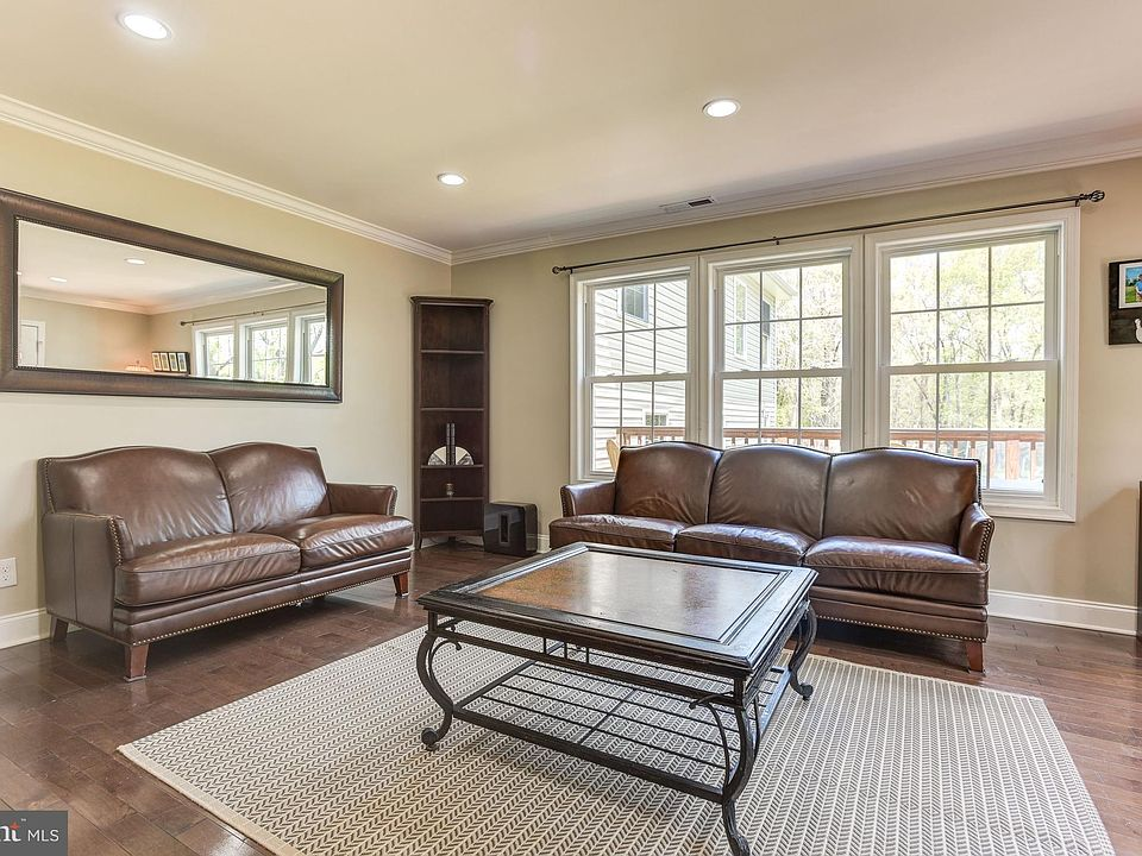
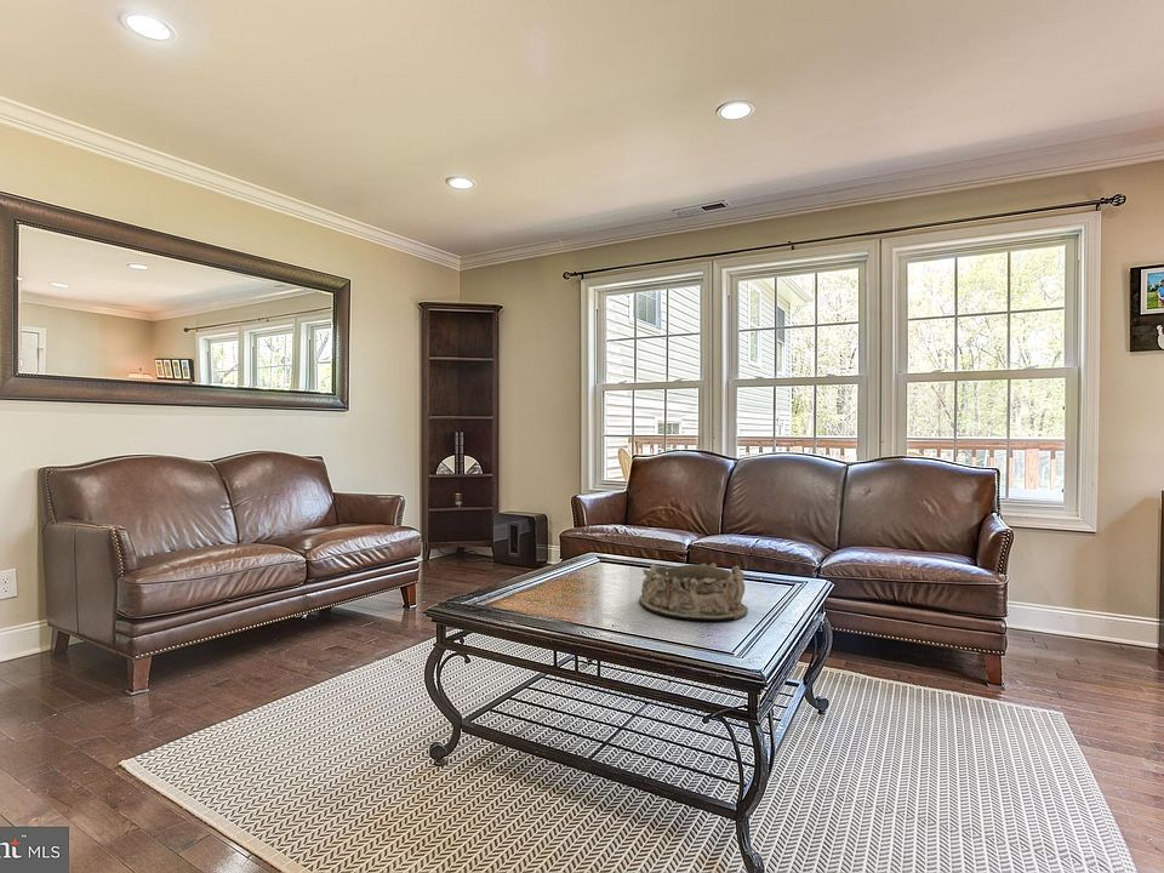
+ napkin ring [638,563,749,622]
